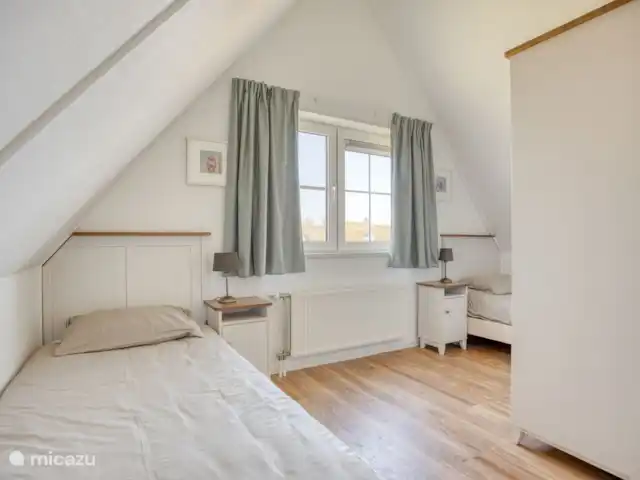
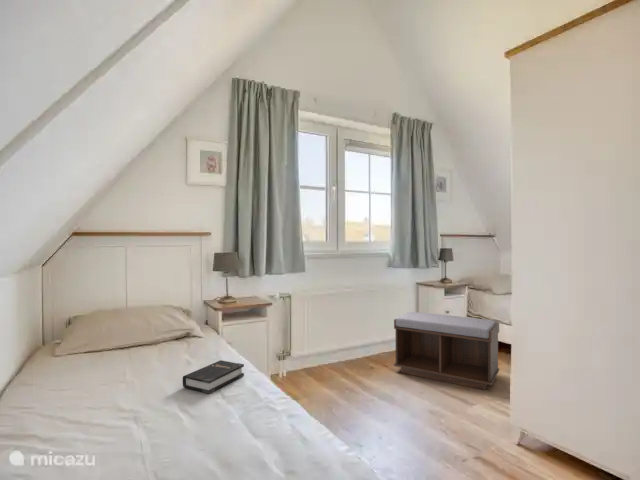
+ hardback book [182,359,245,395]
+ bench [393,311,500,391]
